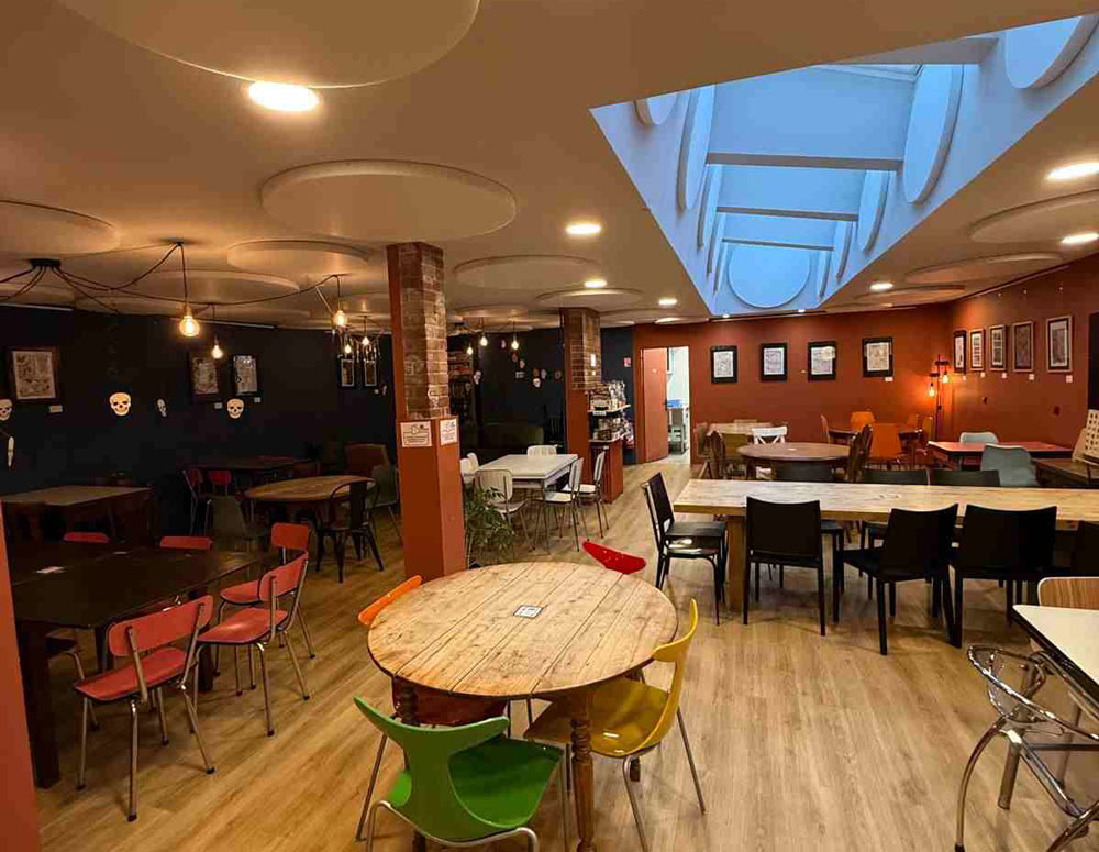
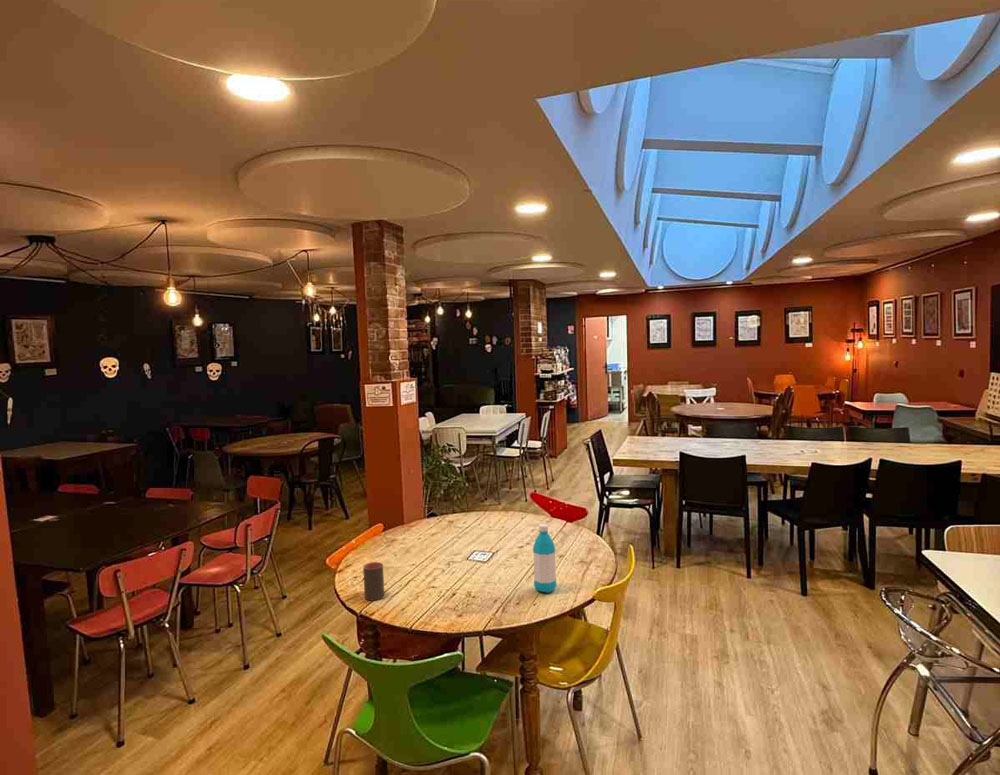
+ water bottle [532,523,557,594]
+ cup [362,561,385,601]
